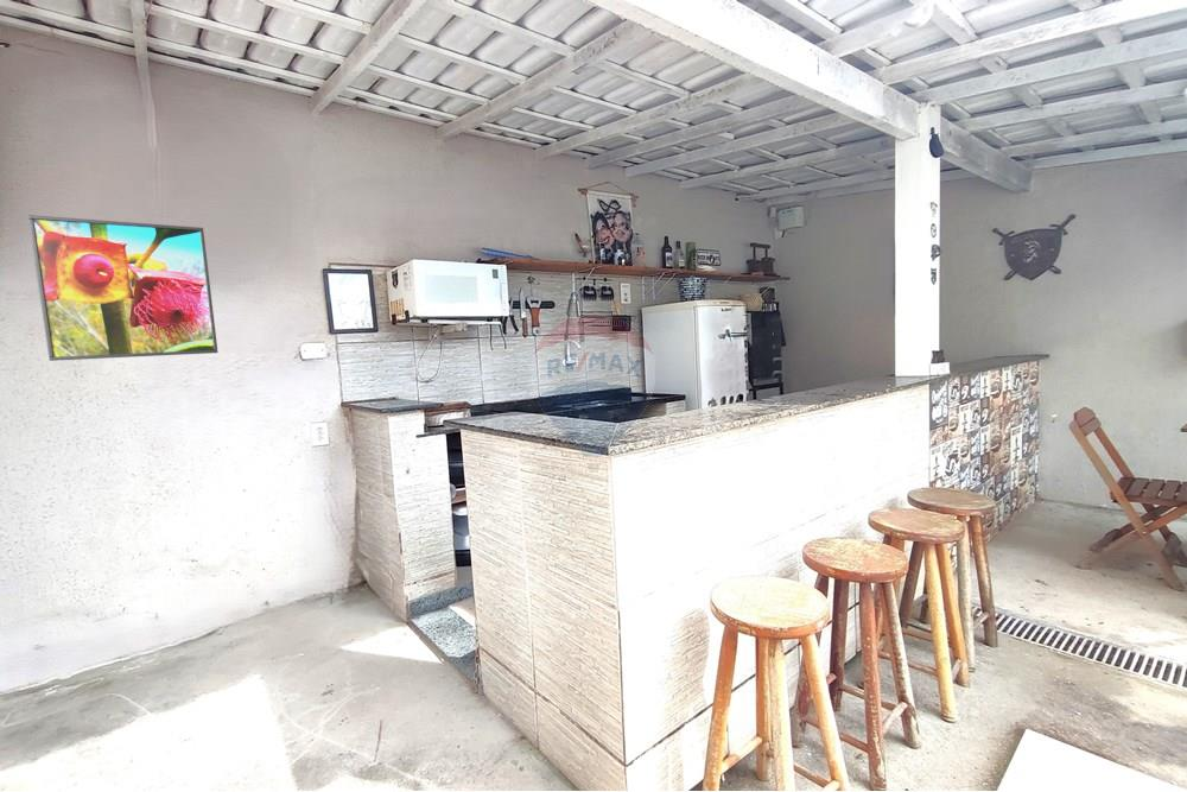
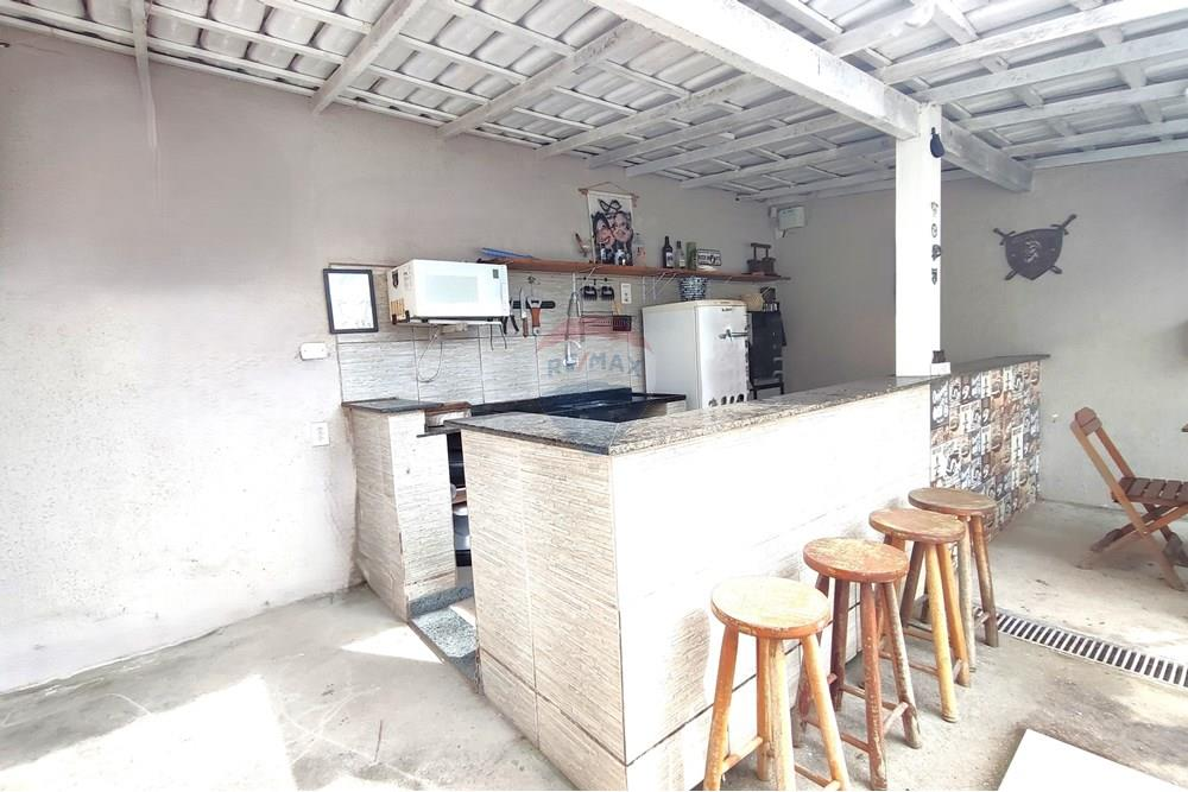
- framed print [27,214,218,362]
